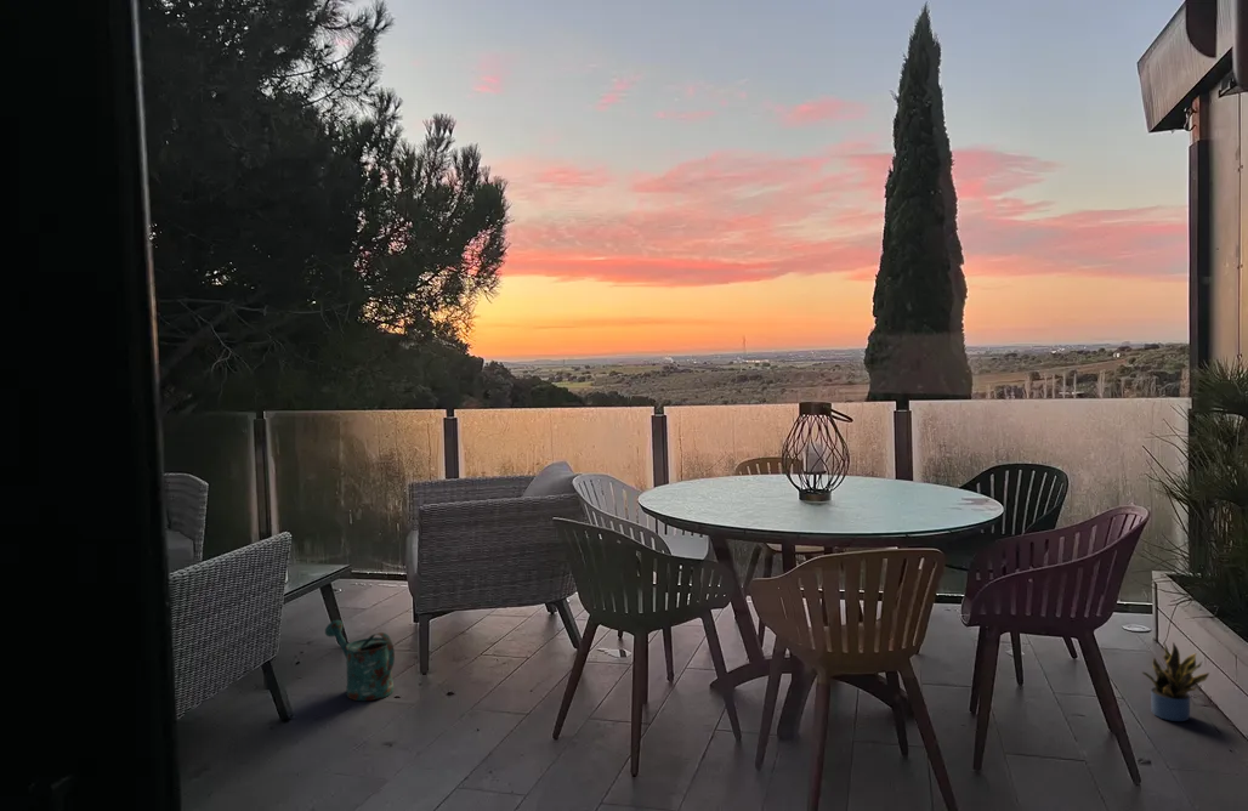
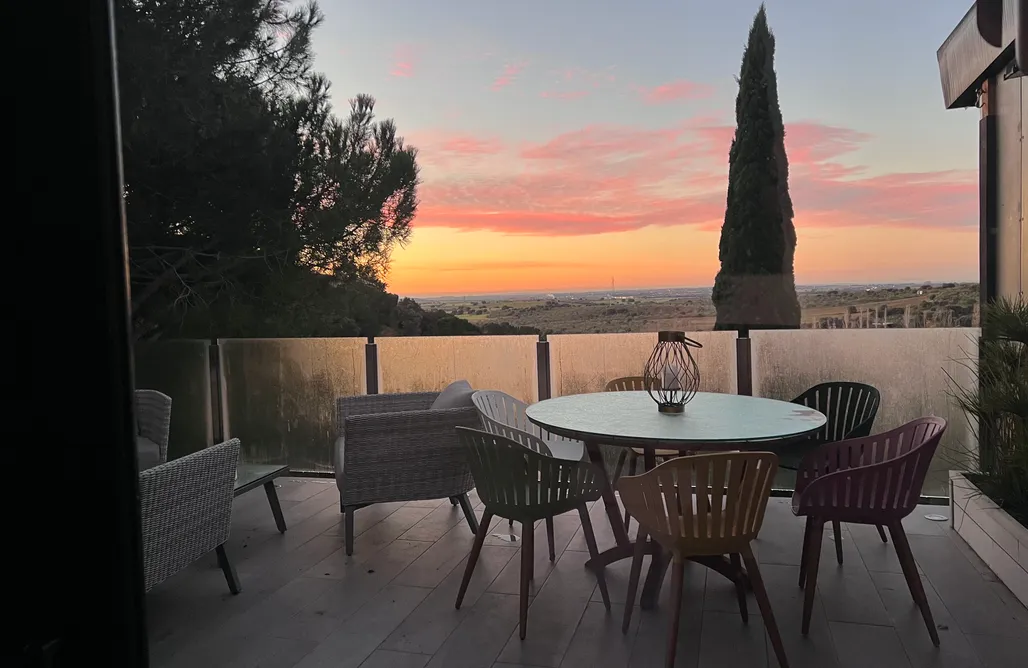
- potted plant [1141,641,1210,722]
- watering can [324,619,396,702]
